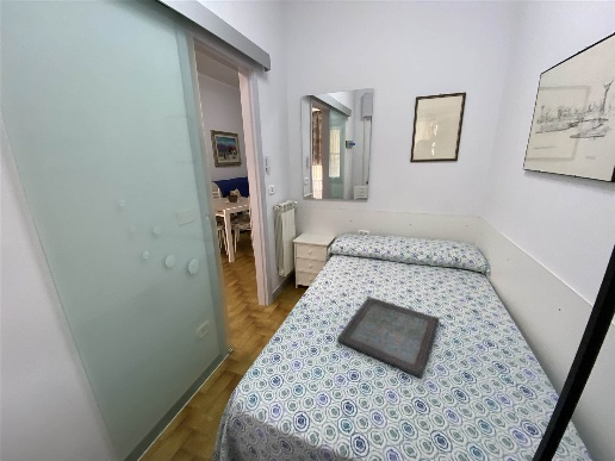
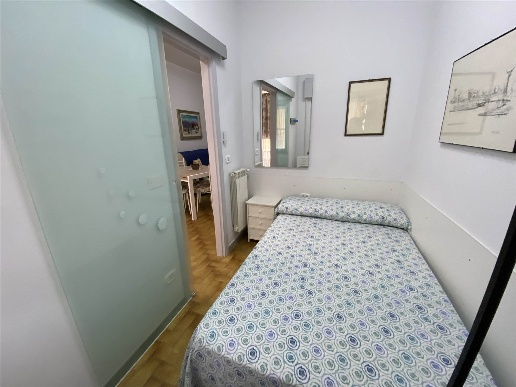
- serving tray [336,295,441,378]
